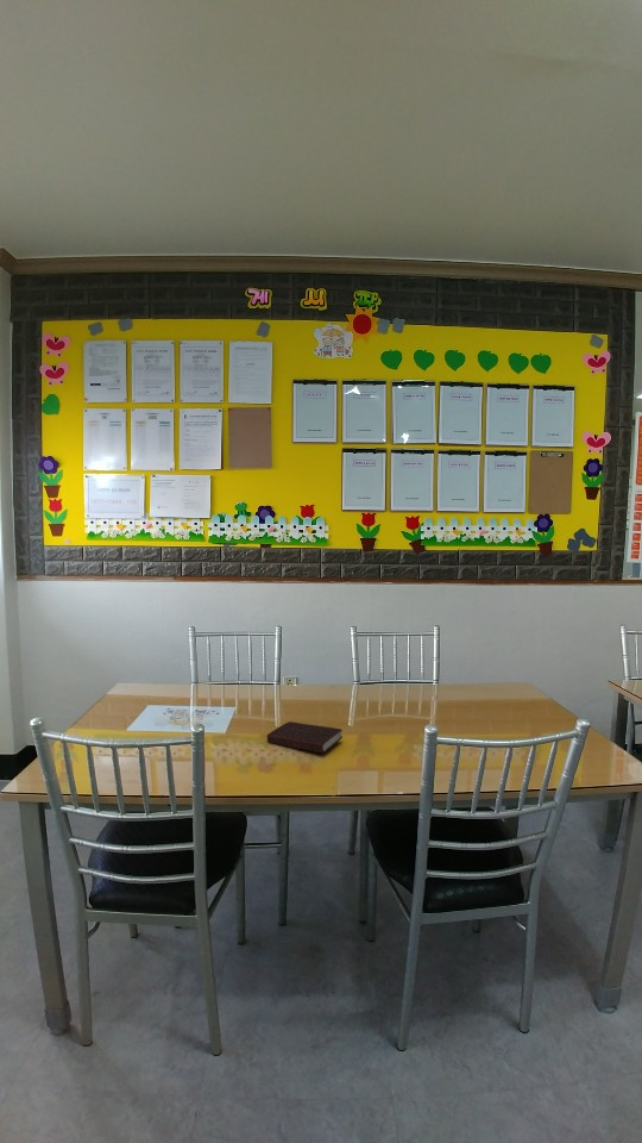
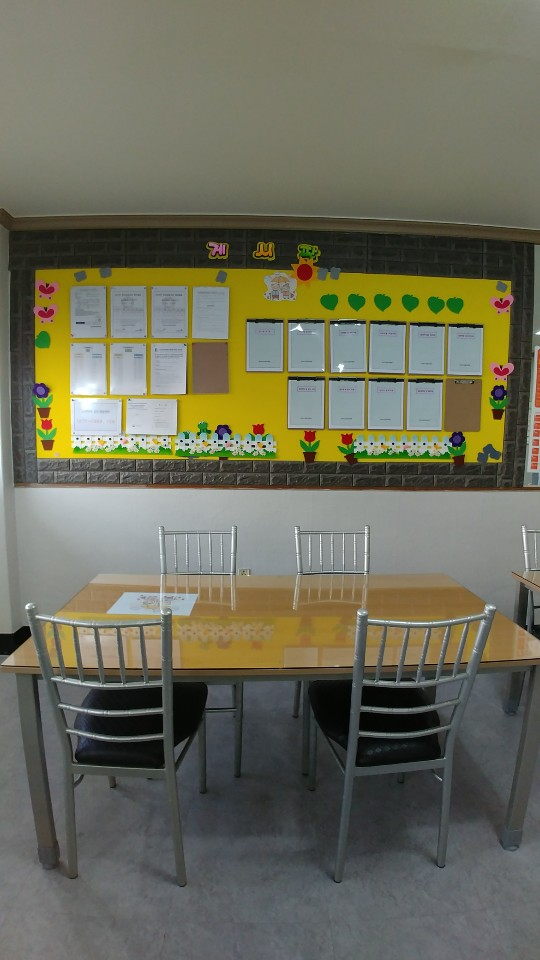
- book [266,720,344,754]
